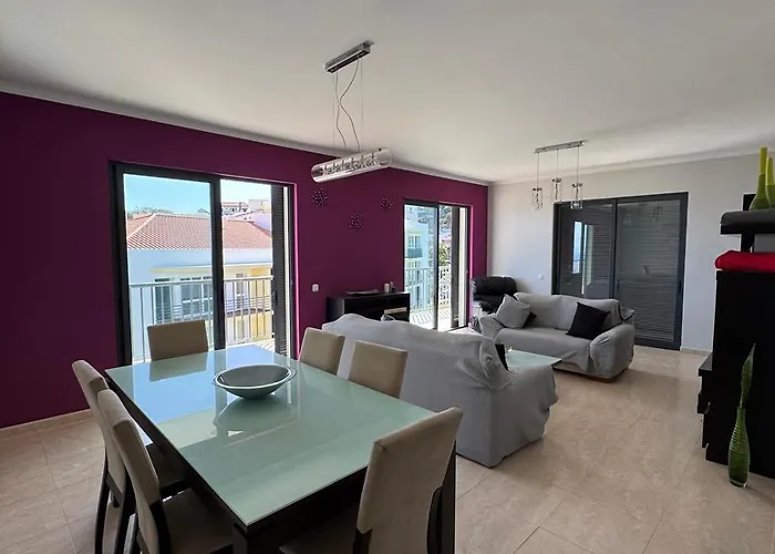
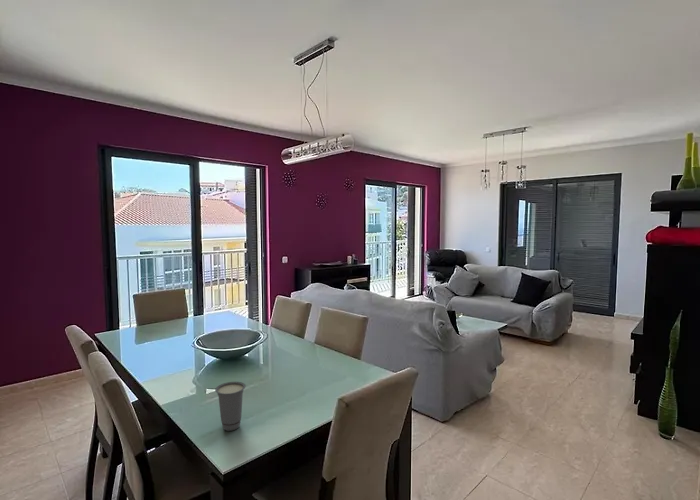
+ cup [214,381,246,432]
